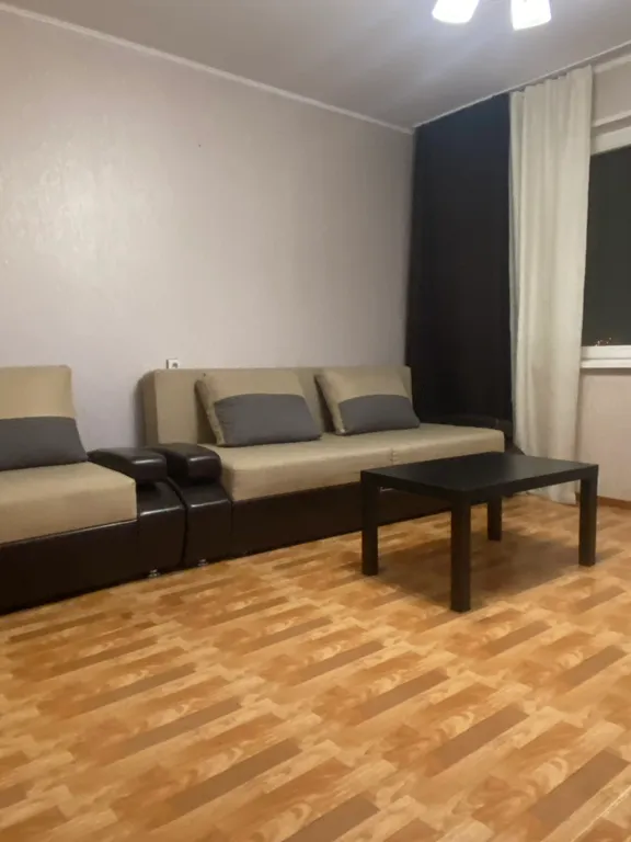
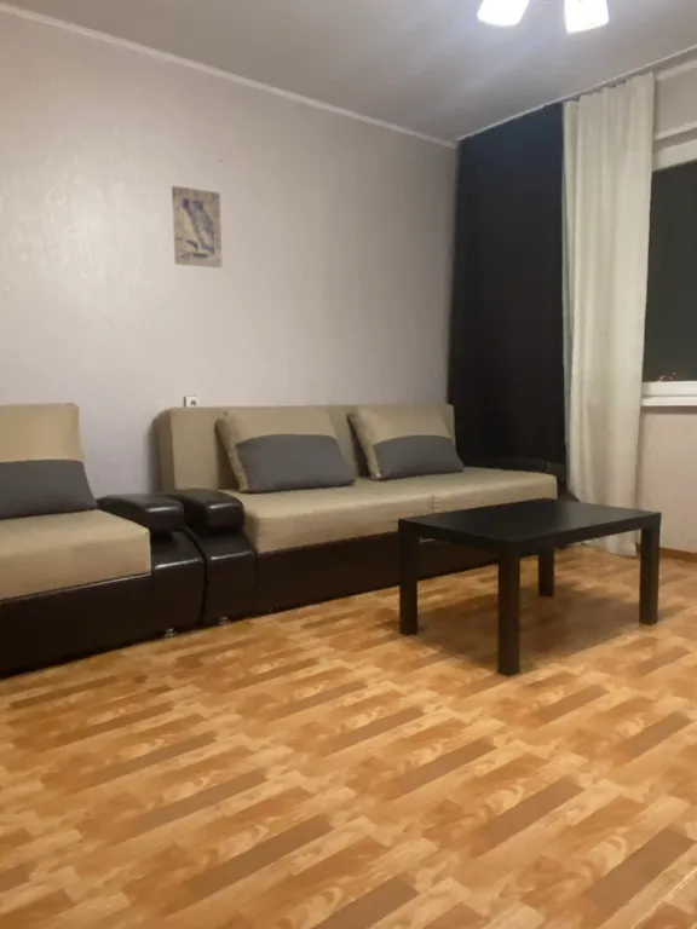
+ wall art [171,185,224,270]
